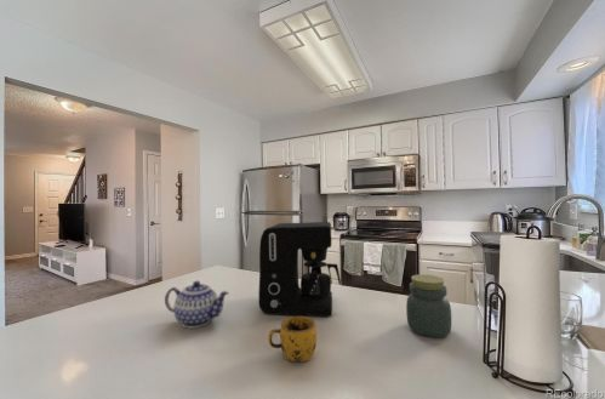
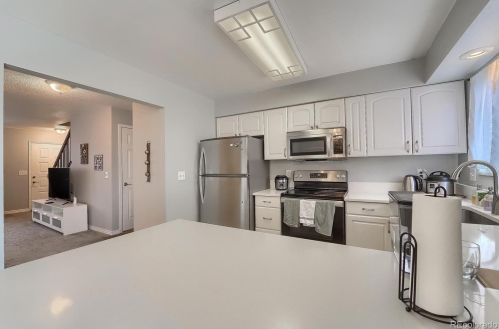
- coffee maker [257,221,342,318]
- teapot [164,280,230,330]
- jar [405,273,452,338]
- mug [267,315,318,363]
